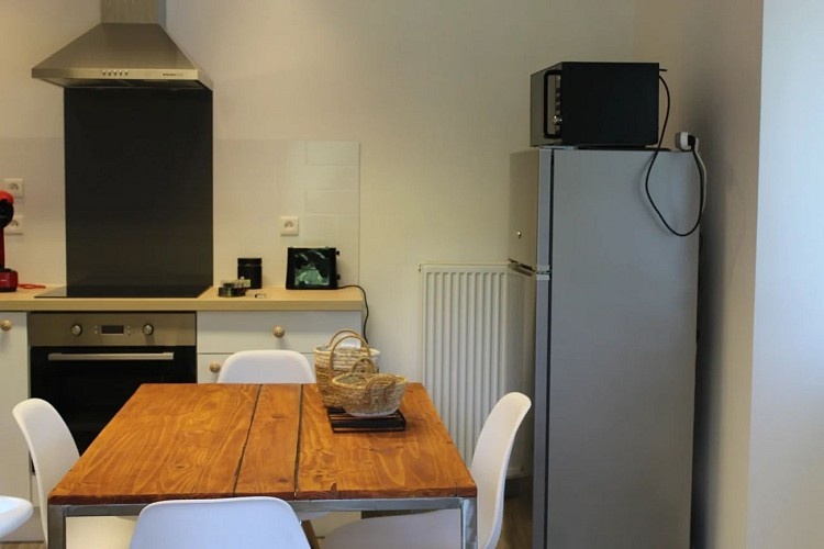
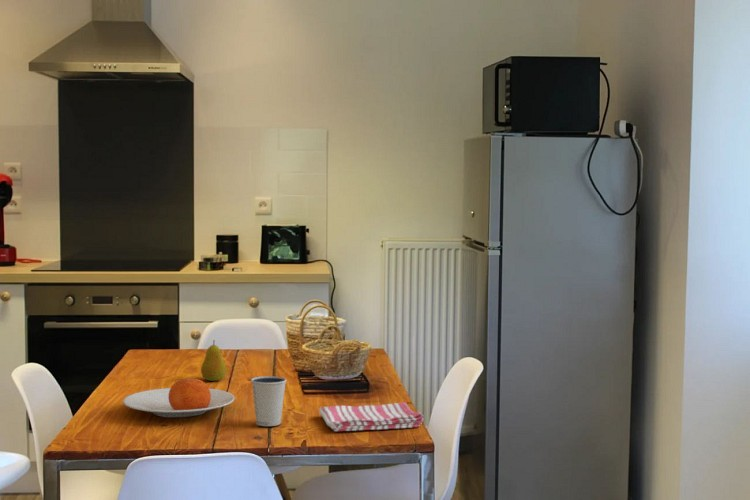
+ fruit [200,339,227,382]
+ plate [122,377,236,418]
+ dish towel [318,401,424,432]
+ dixie cup [250,375,288,427]
